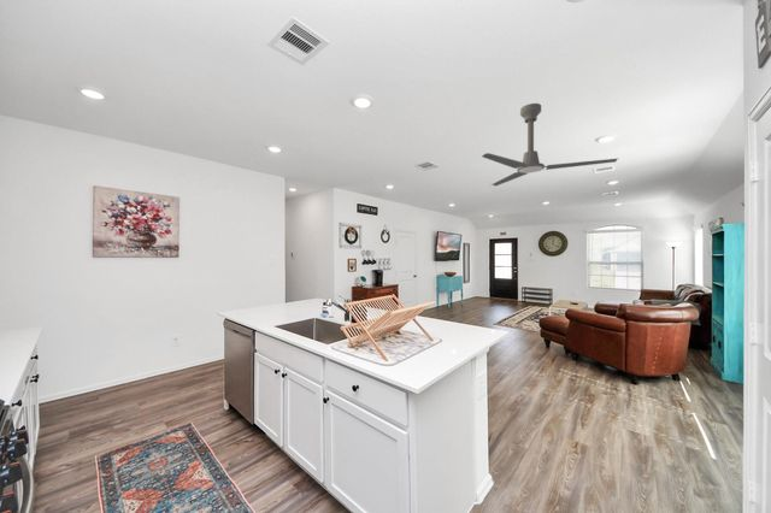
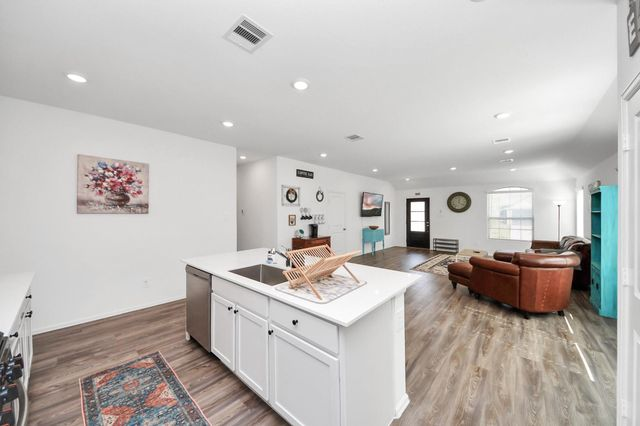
- ceiling fan [481,102,618,188]
